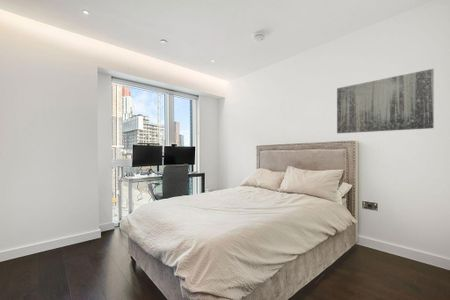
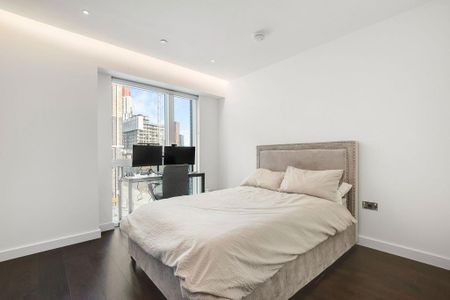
- wall art [336,68,435,134]
